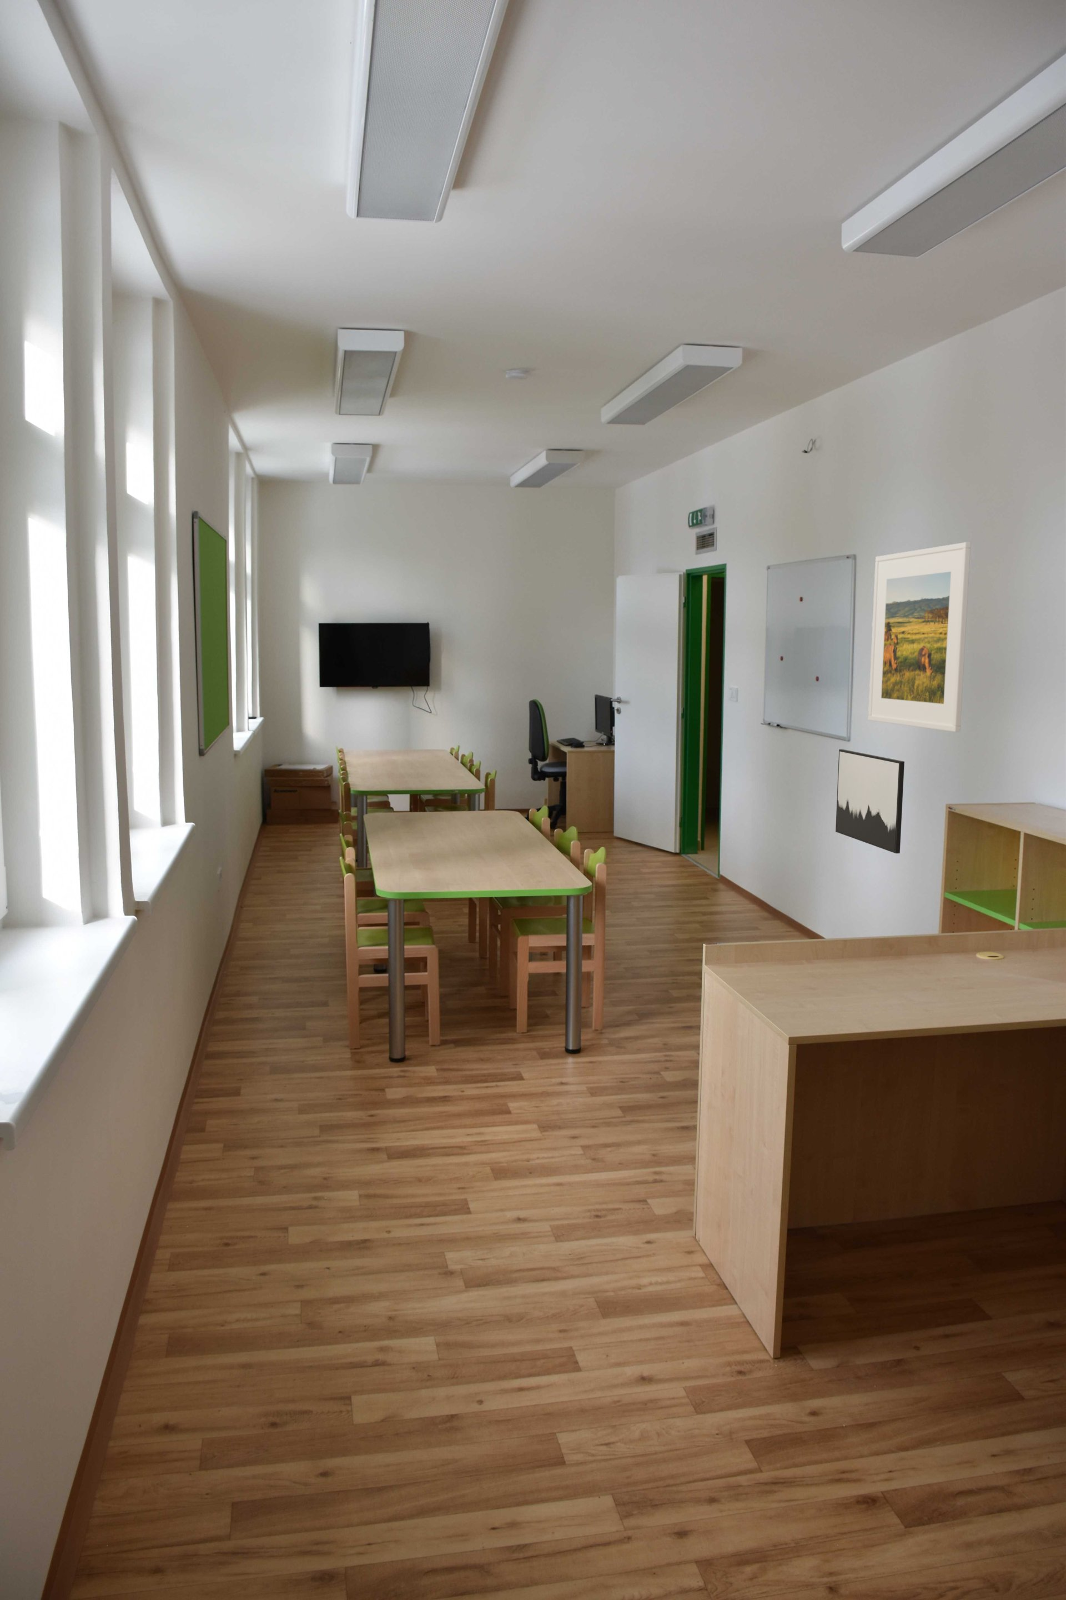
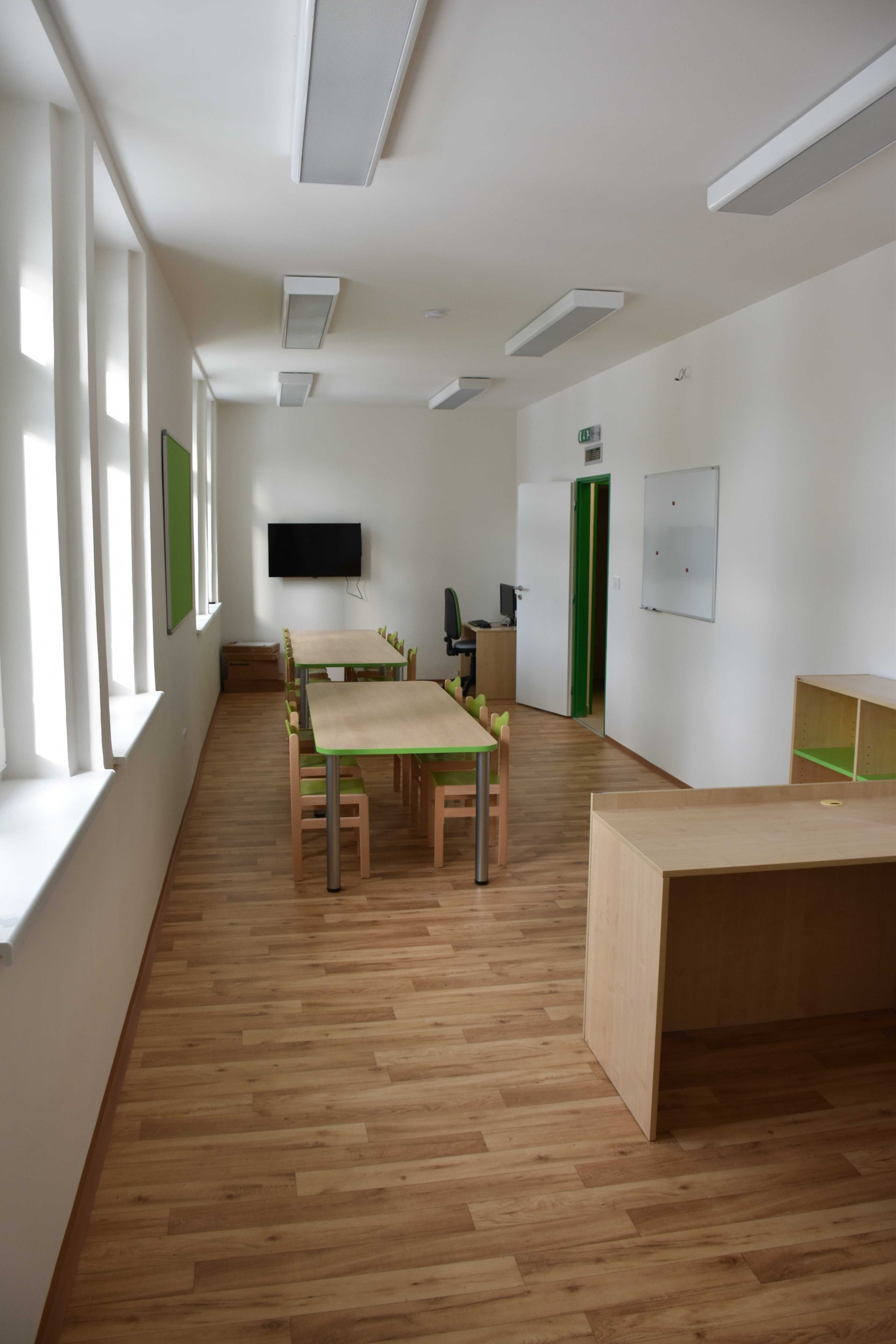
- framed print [867,542,971,733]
- wall art [835,749,905,854]
